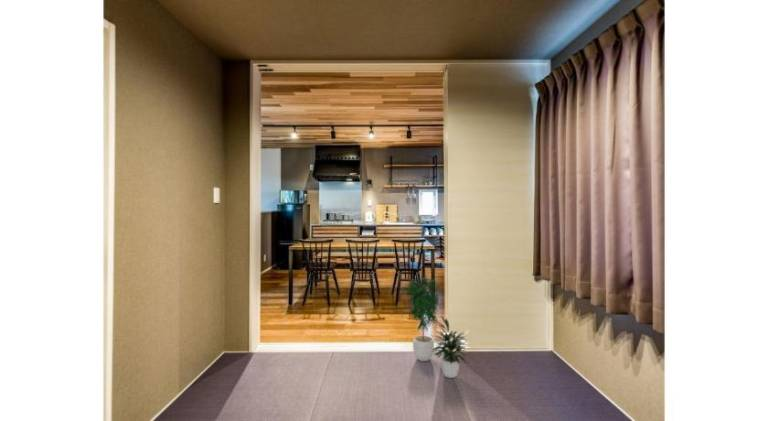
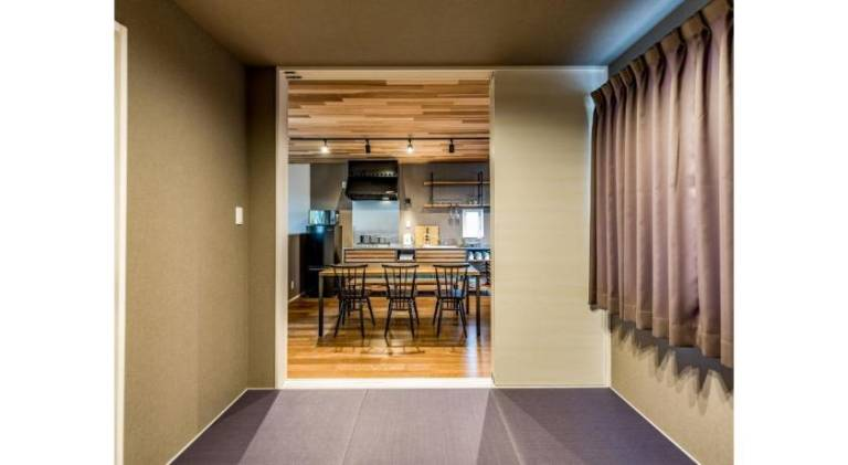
- potted plant [403,271,471,379]
